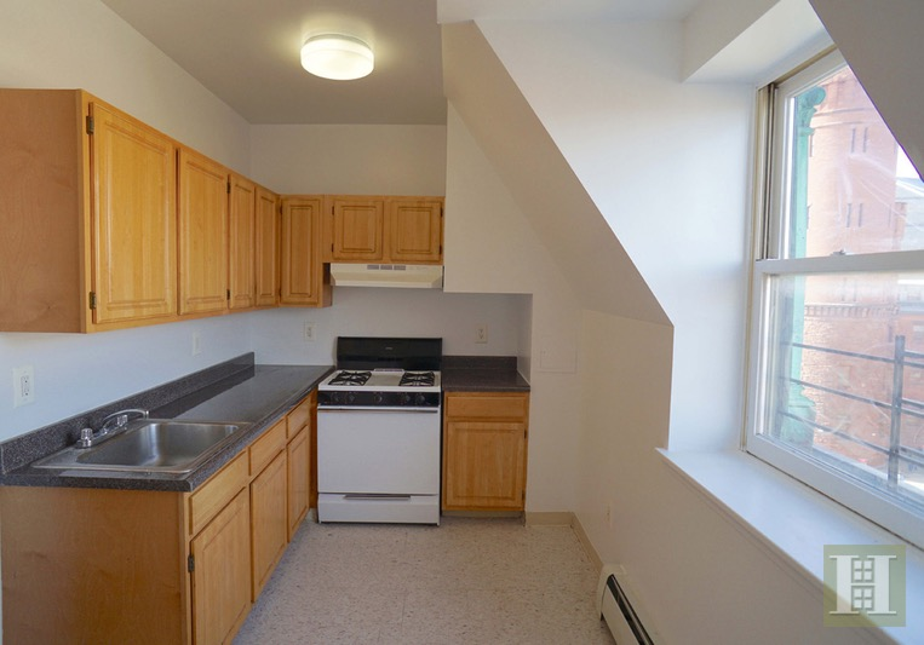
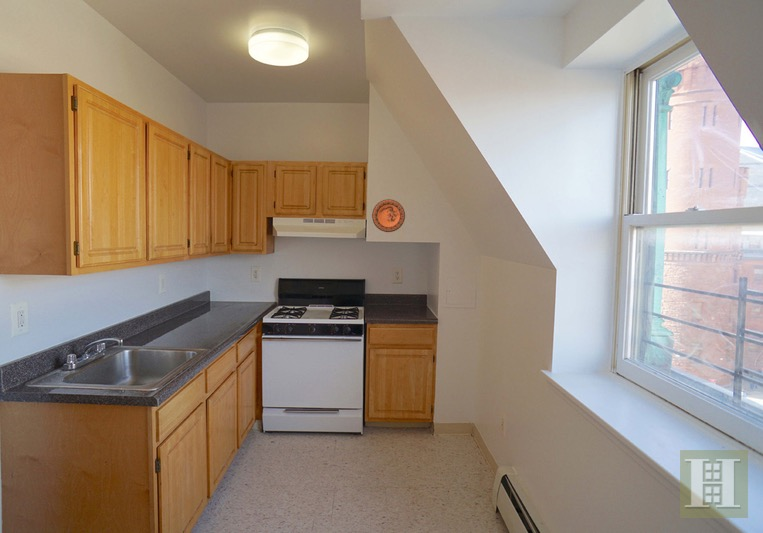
+ decorative plate [371,198,406,233]
